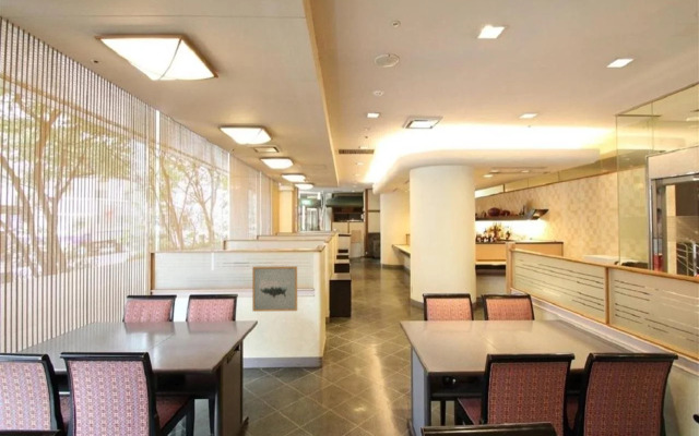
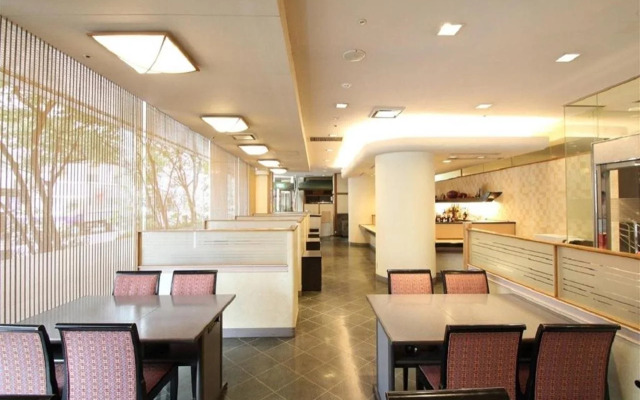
- wall art [251,265,298,313]
